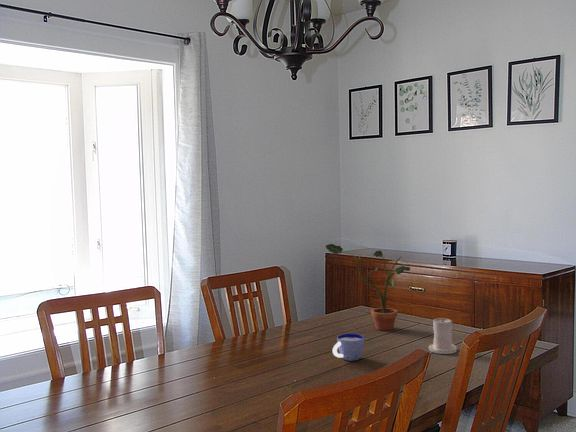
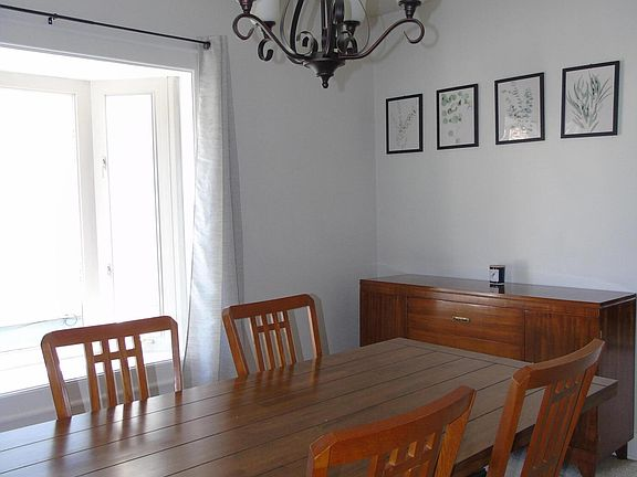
- candle [428,317,458,355]
- cup [332,333,365,362]
- potted plant [325,243,411,331]
